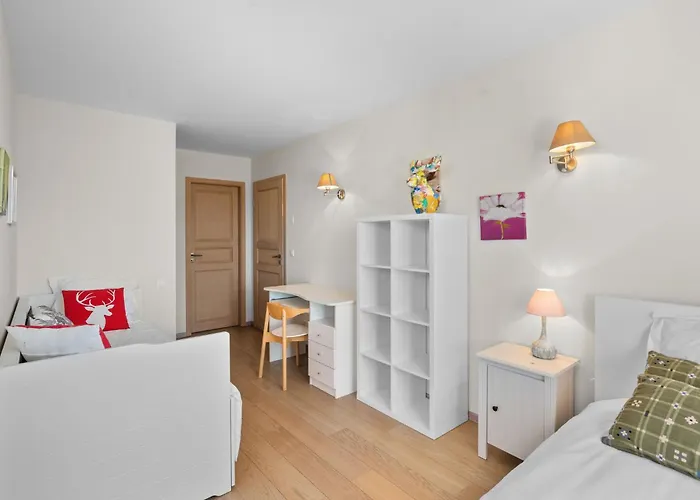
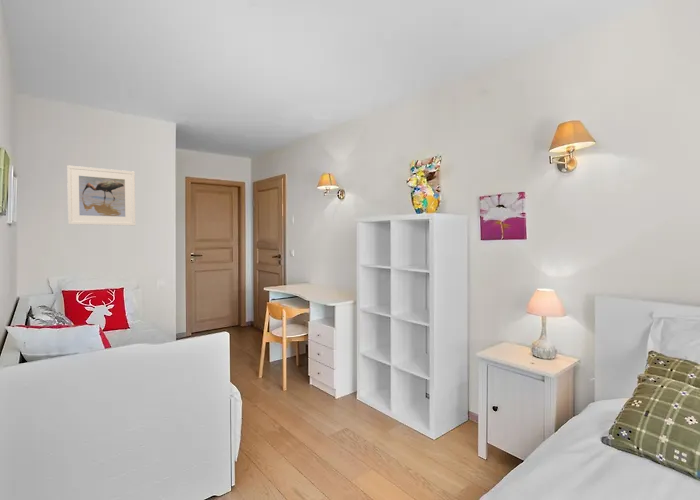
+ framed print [66,164,136,227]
